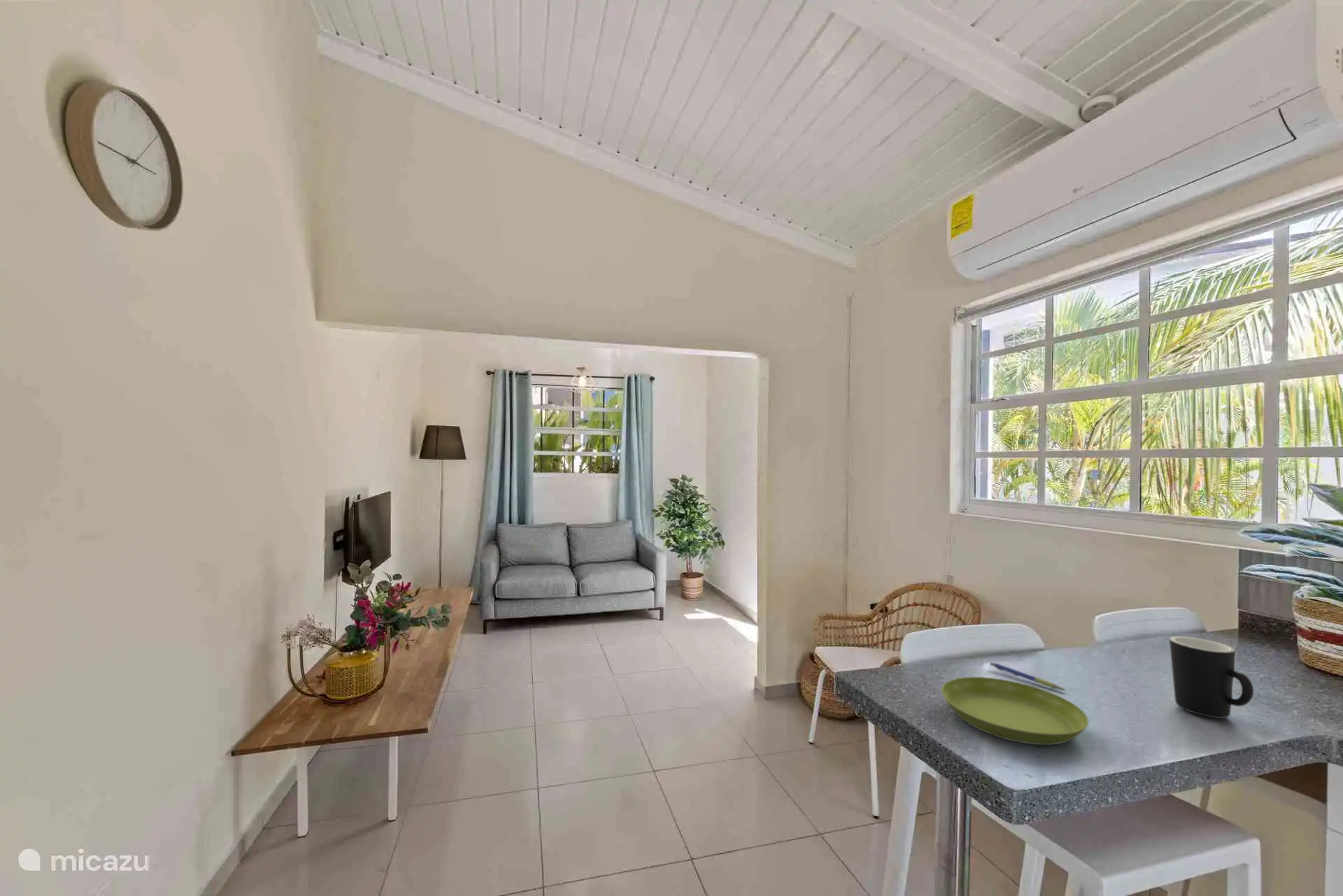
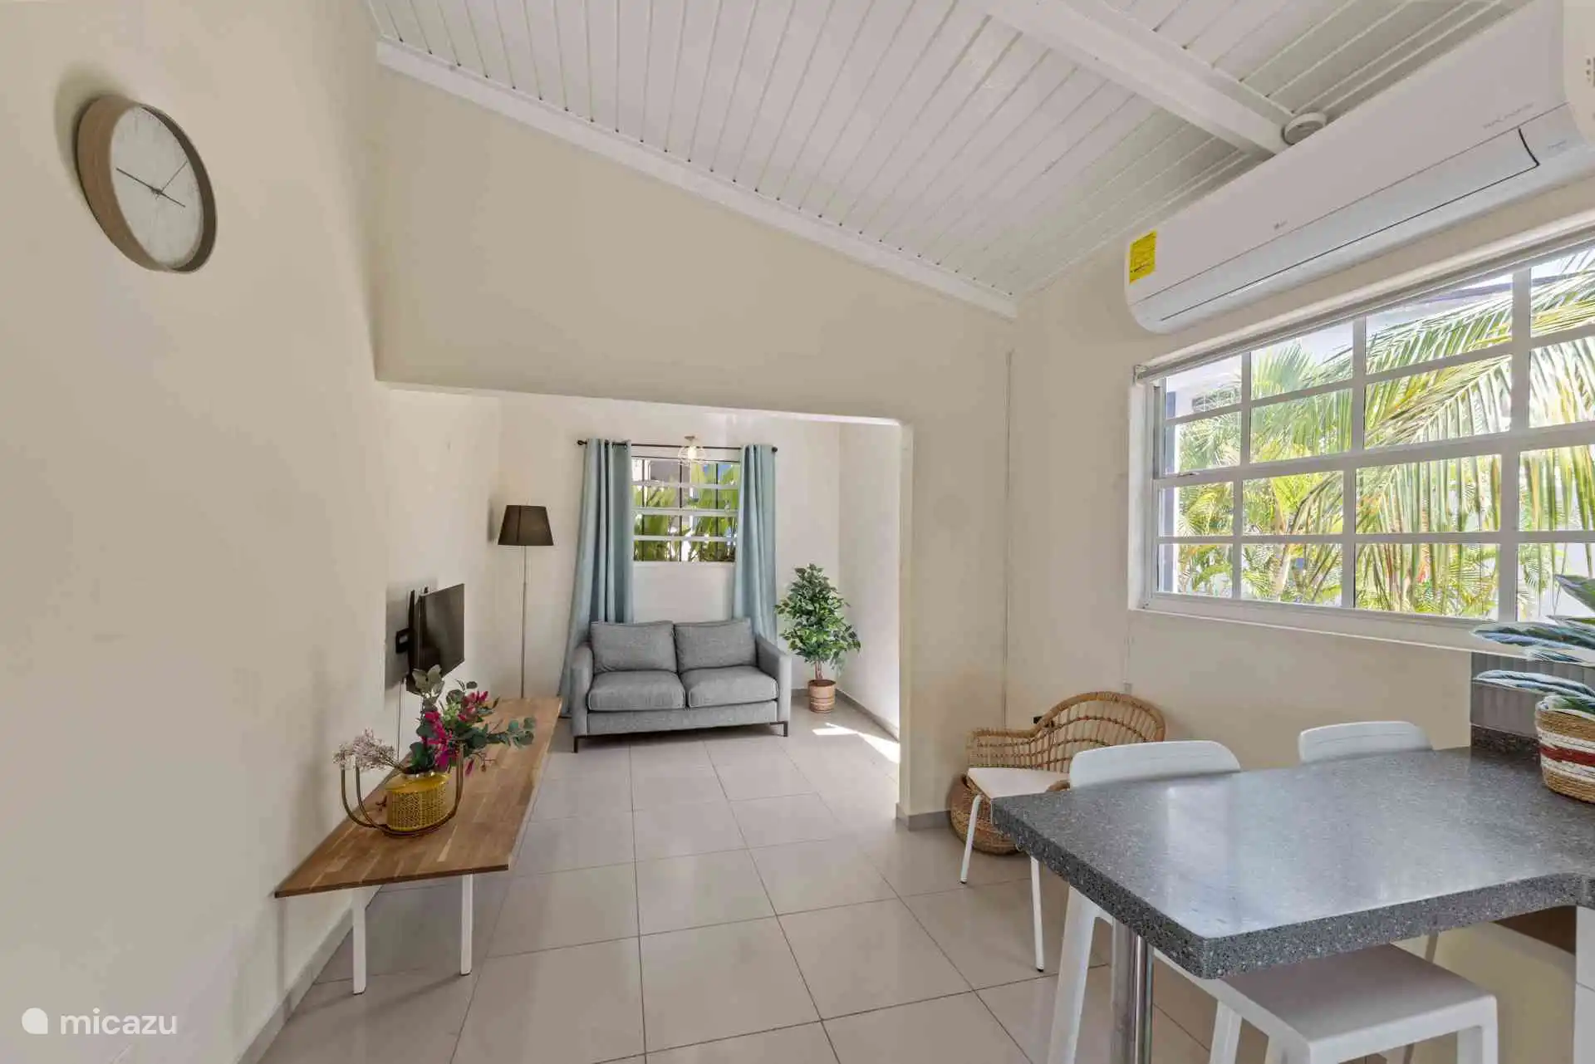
- pen [990,661,1067,692]
- mug [1169,636,1254,719]
- saucer [941,676,1089,746]
